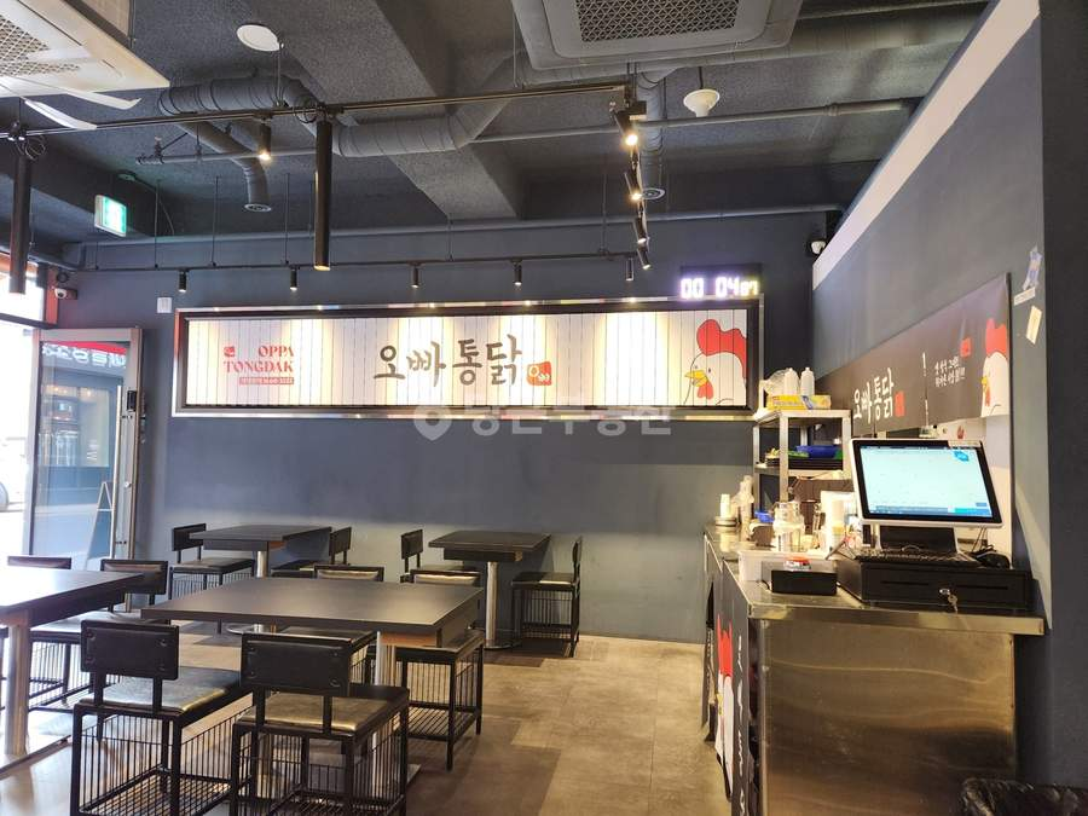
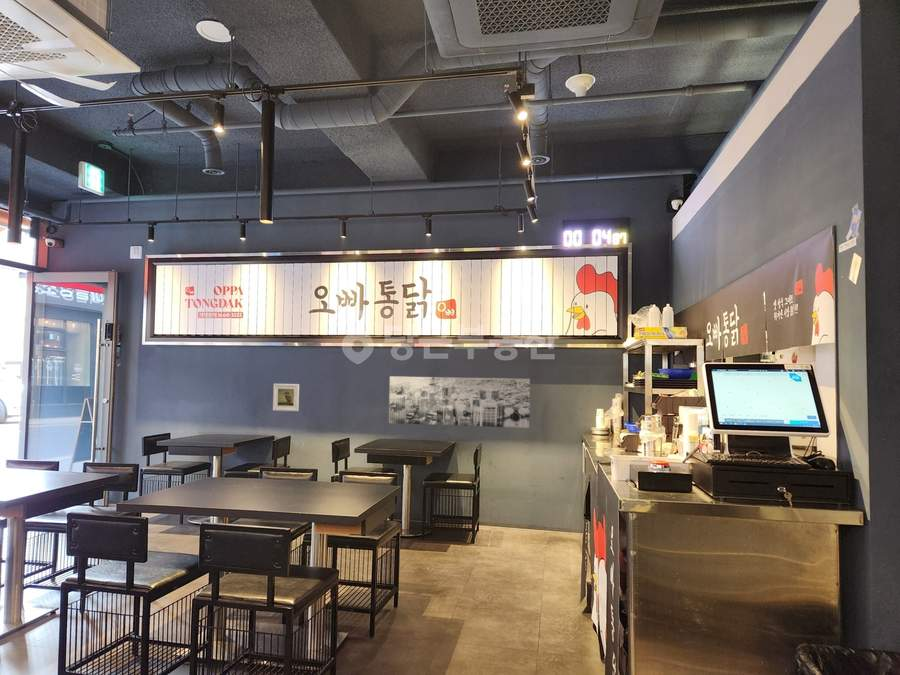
+ wall art [388,376,531,429]
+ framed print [272,383,300,412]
